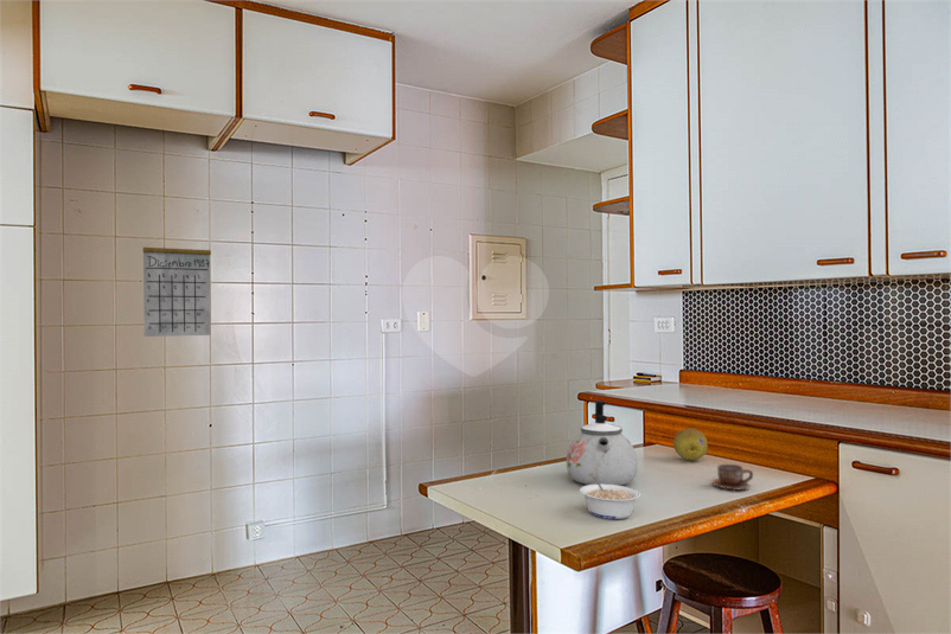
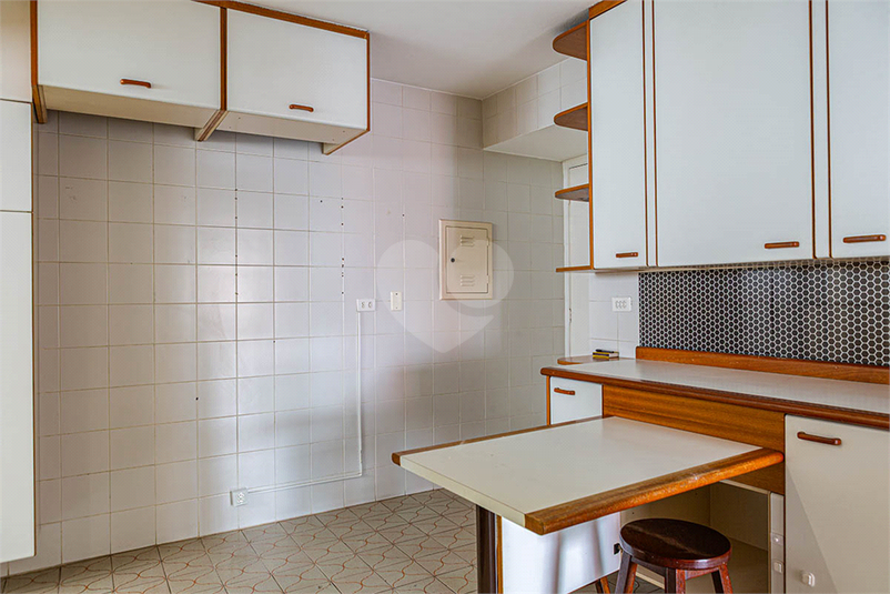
- legume [579,476,642,520]
- cup [711,463,754,492]
- calendar [142,230,212,338]
- kettle [566,398,639,486]
- fruit [672,428,709,462]
